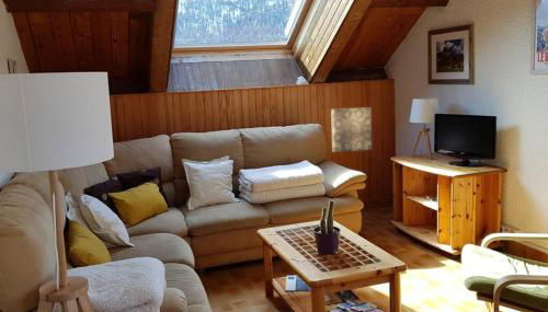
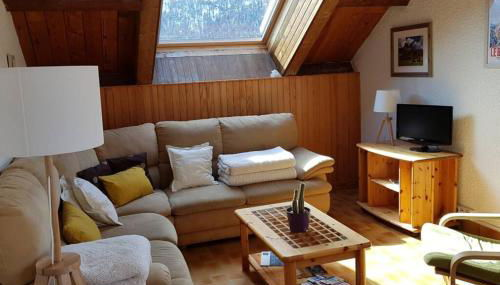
- wall art [330,106,373,153]
